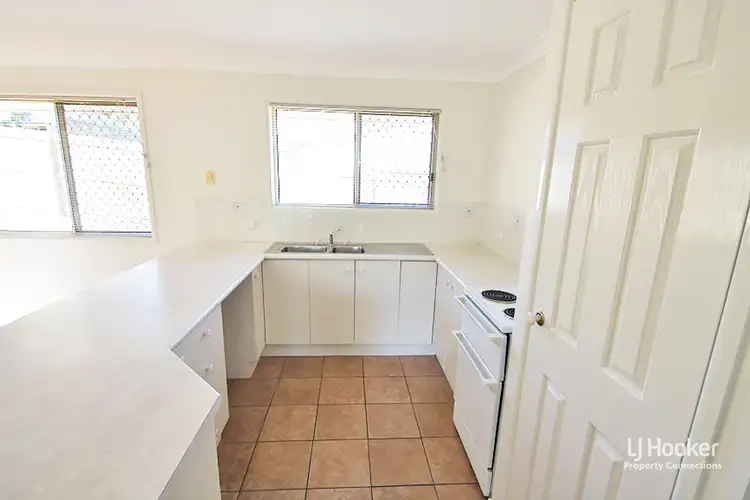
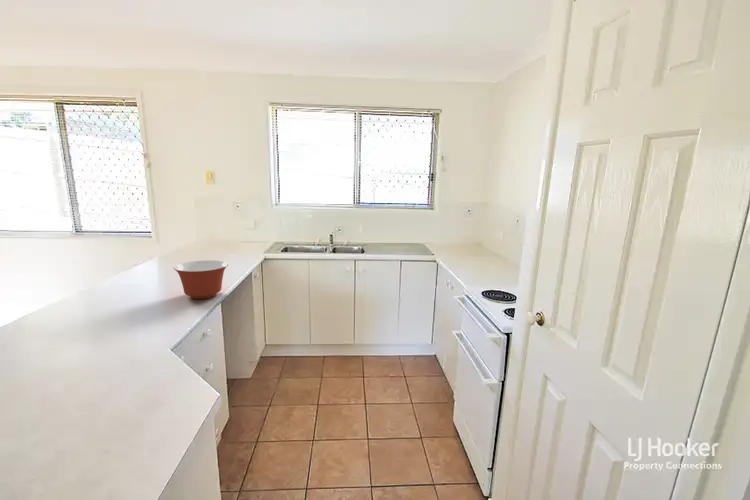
+ mixing bowl [173,259,229,300]
